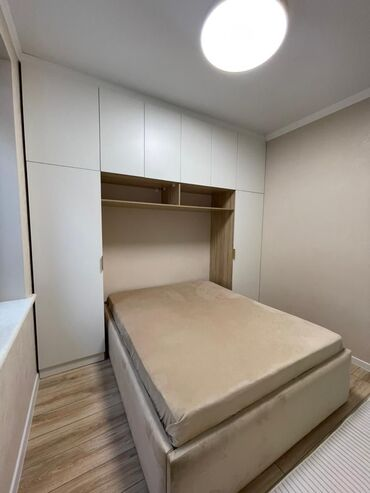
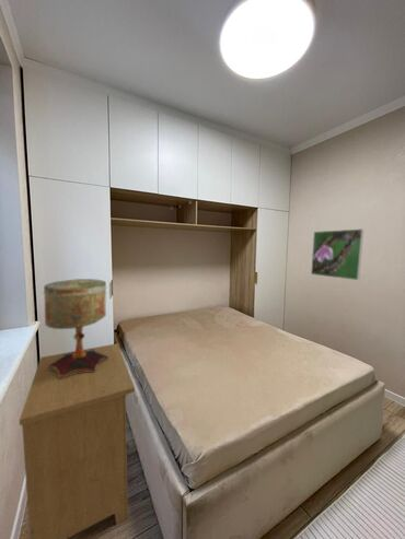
+ nightstand [19,342,136,539]
+ table lamp [43,278,109,378]
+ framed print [310,227,364,281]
